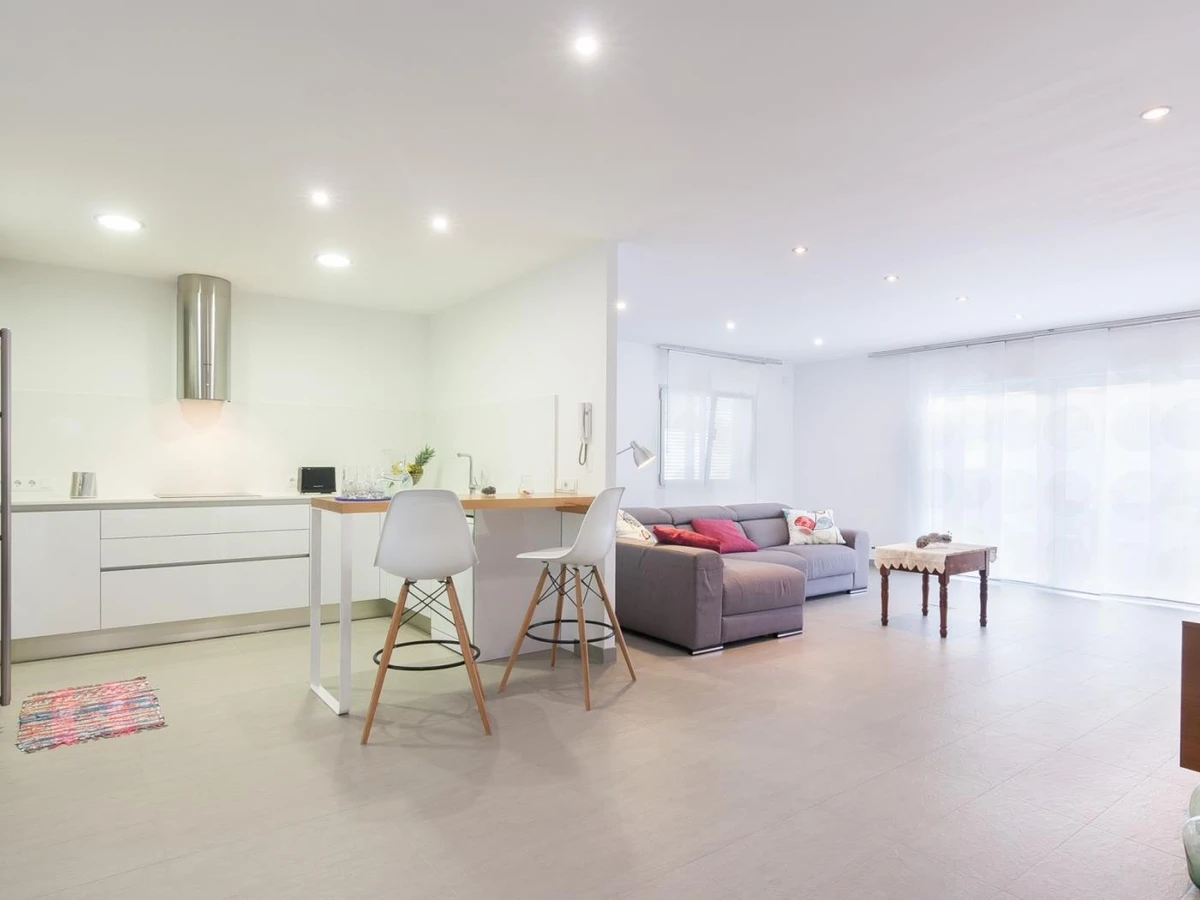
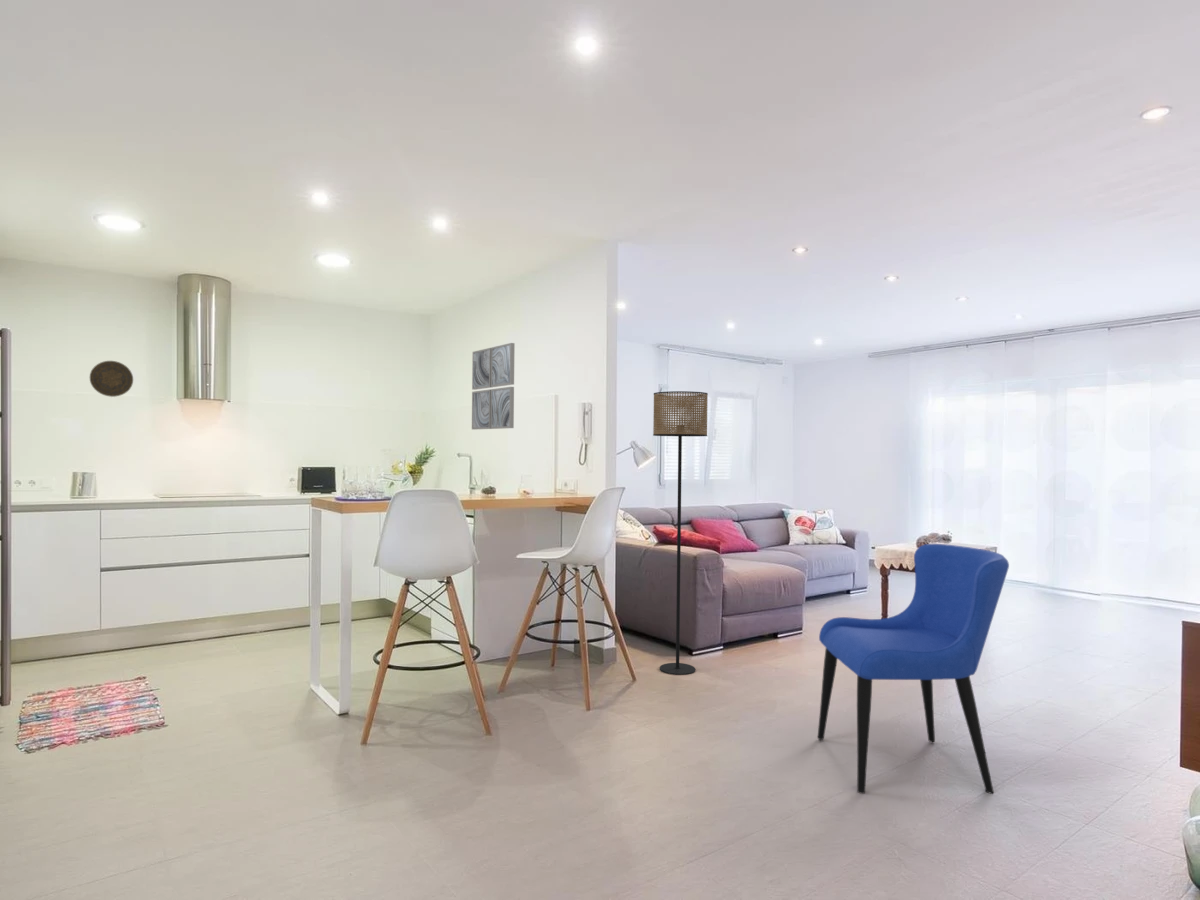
+ decorative plate [89,360,134,398]
+ wall art [471,342,516,431]
+ dining chair [816,543,1010,795]
+ floor lamp [652,390,709,676]
